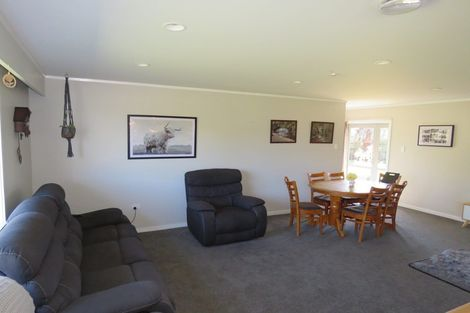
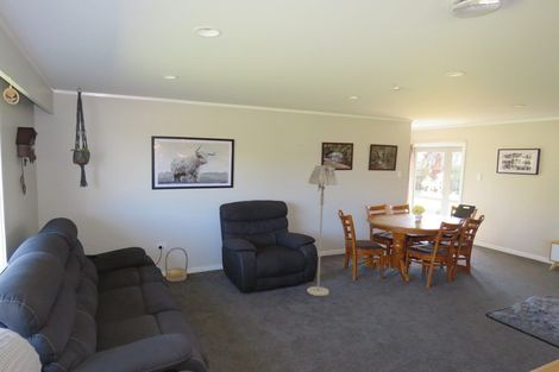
+ basket [164,246,189,283]
+ floor lamp [306,164,339,297]
